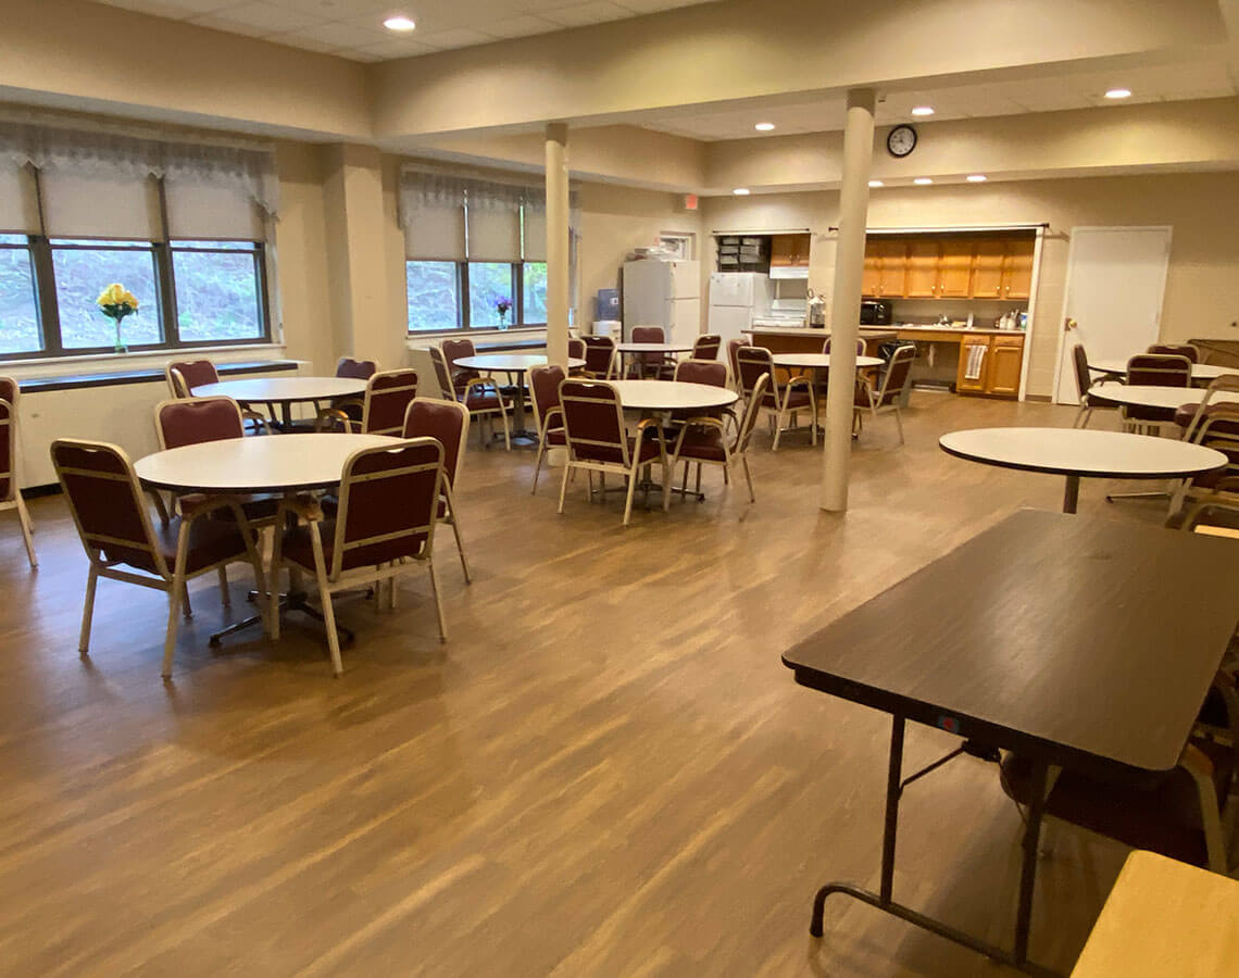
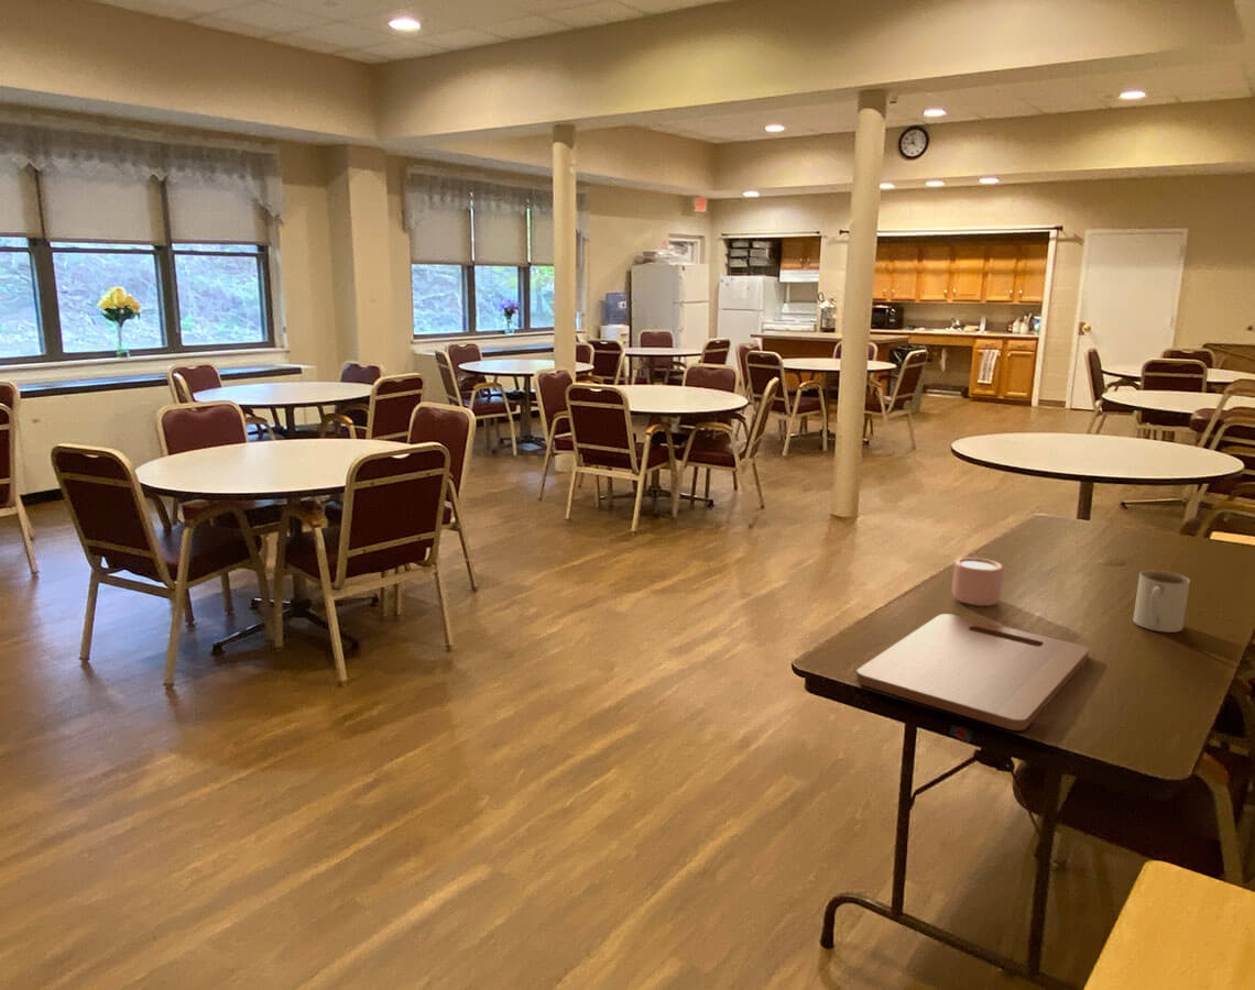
+ mug [1132,570,1191,634]
+ mug [951,557,1005,607]
+ cutting board [855,613,1090,732]
